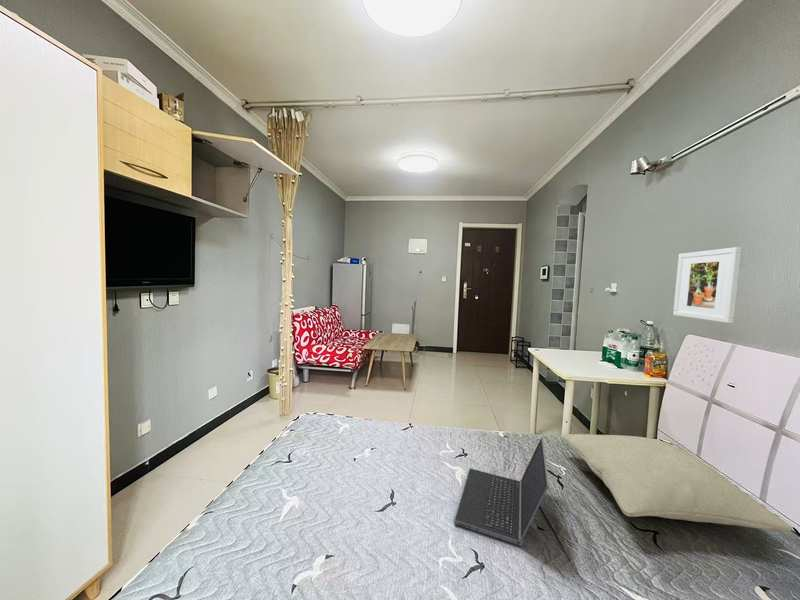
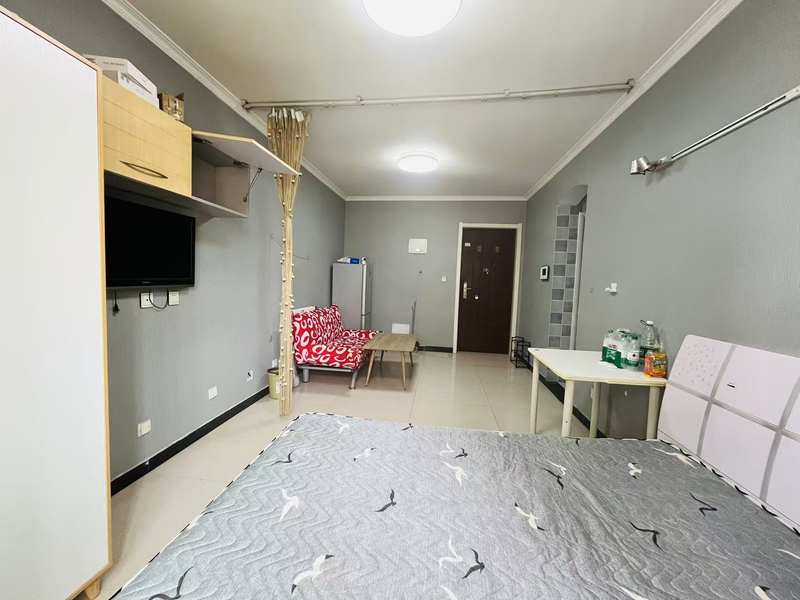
- pillow [560,433,794,533]
- laptop computer [453,436,550,547]
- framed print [672,246,743,324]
